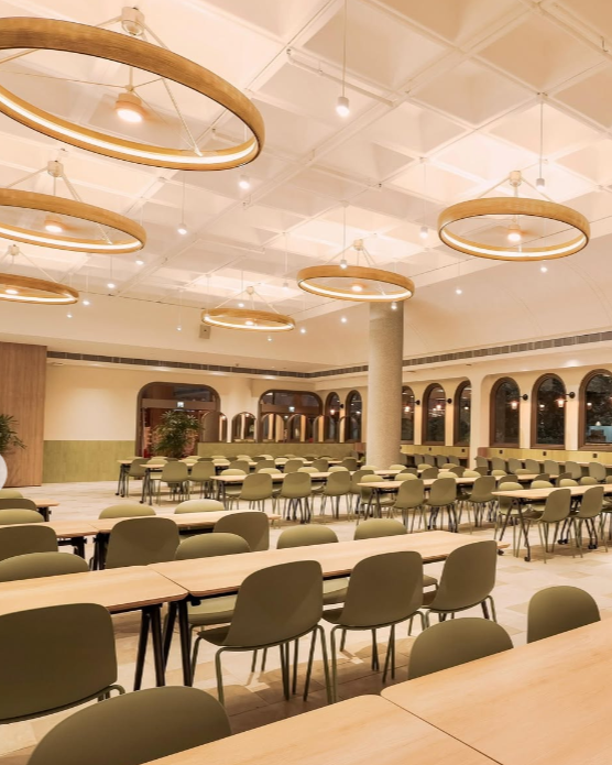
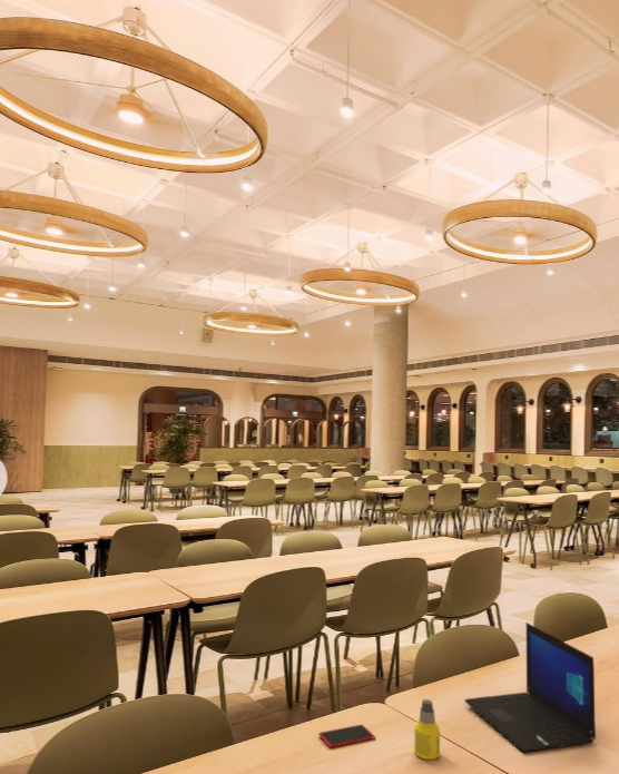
+ laptop [463,621,597,753]
+ smartphone [317,724,376,748]
+ bottle [413,698,441,761]
